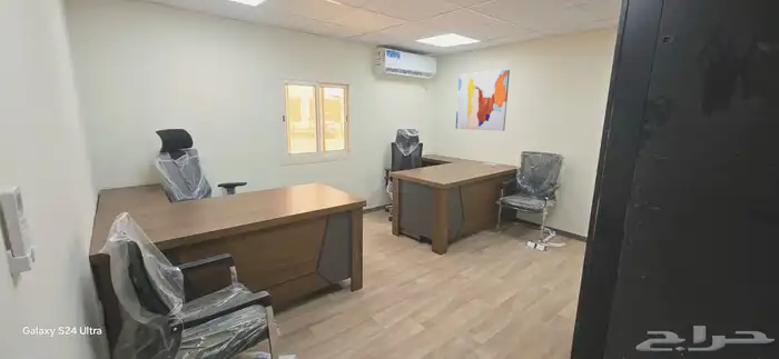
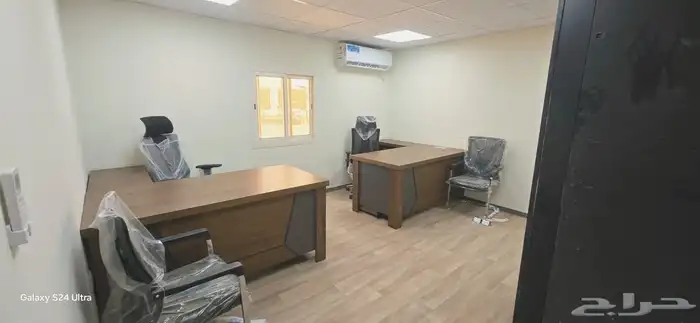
- wall art [455,69,511,132]
